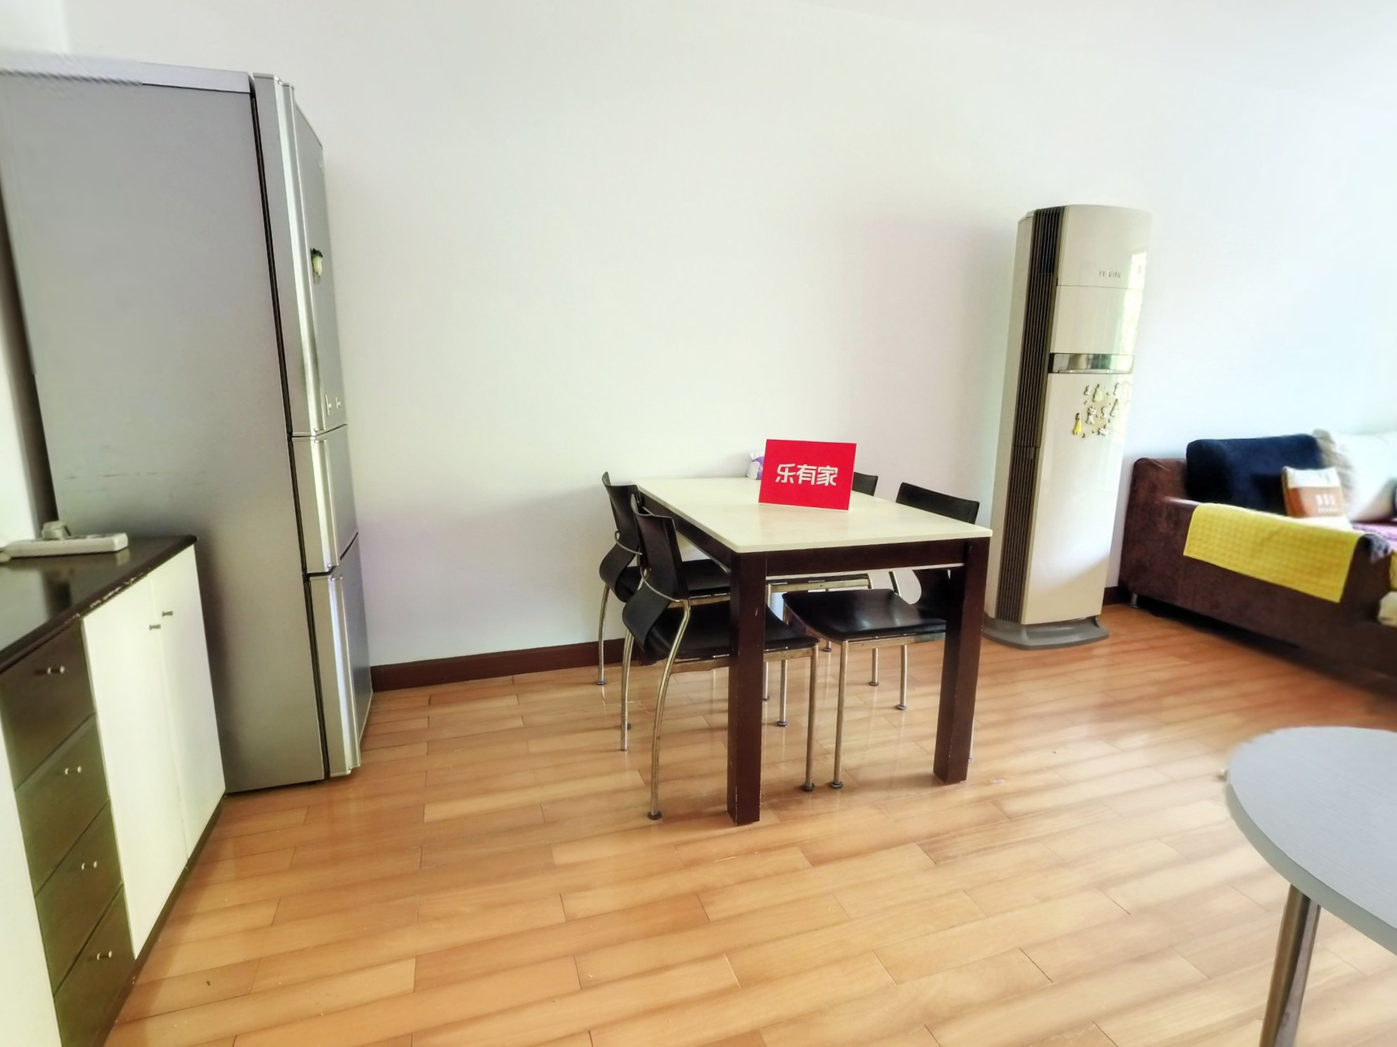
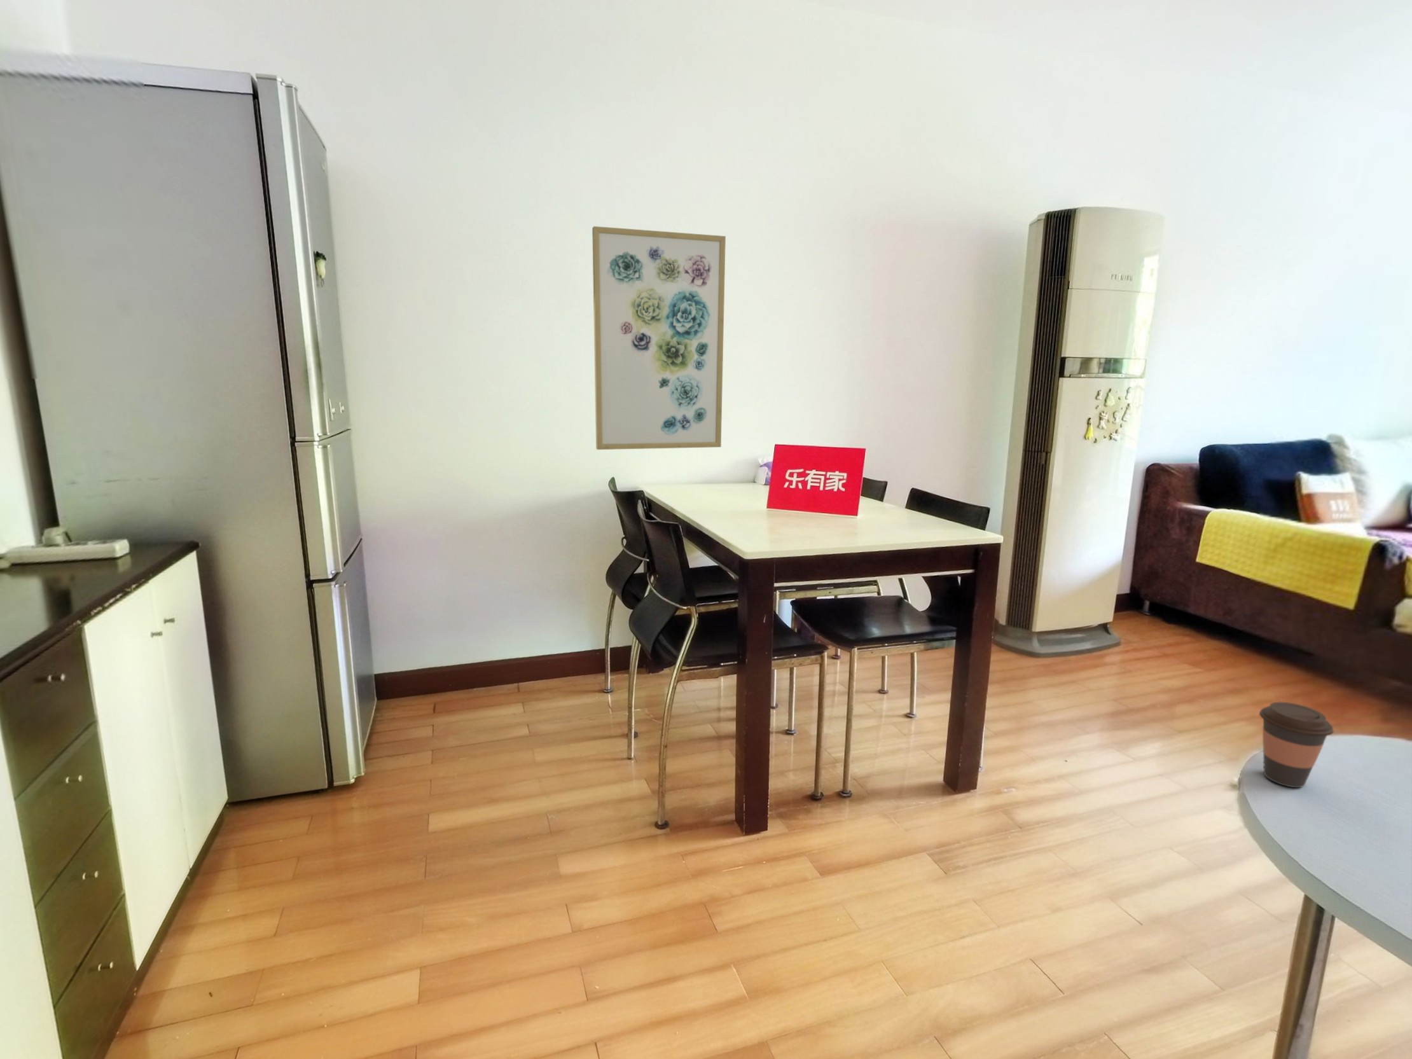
+ wall art [591,226,726,451]
+ coffee cup [1259,702,1334,788]
